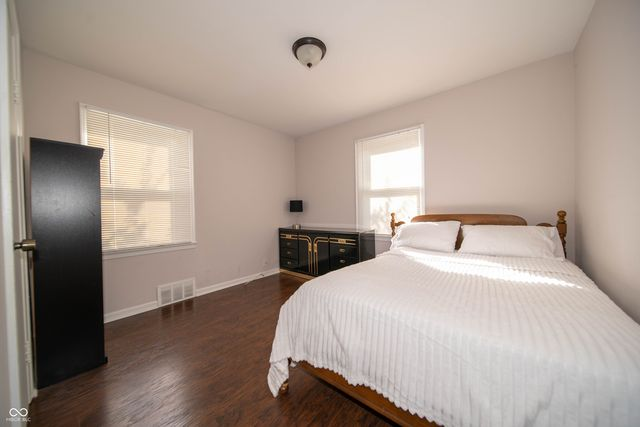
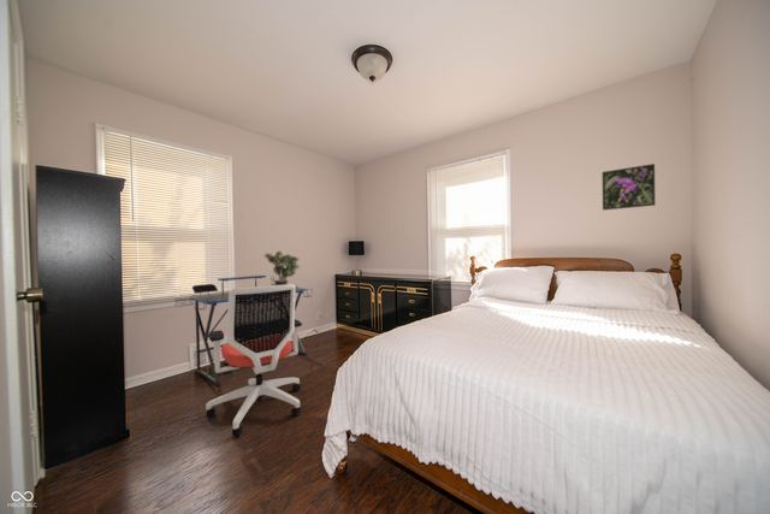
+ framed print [602,163,657,212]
+ desk [173,274,314,386]
+ potted plant [262,249,301,285]
+ office chair [205,283,303,437]
